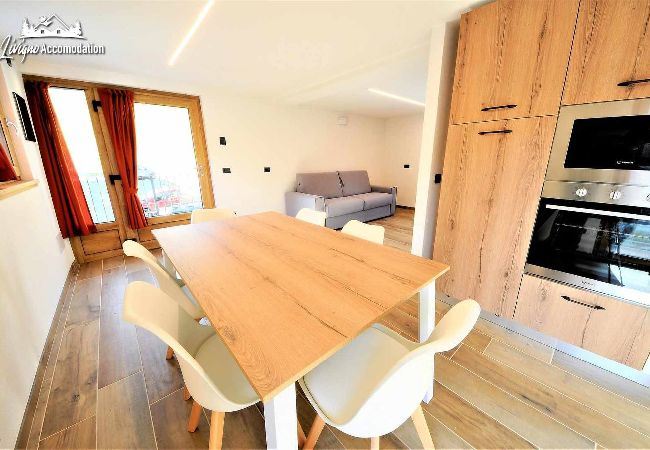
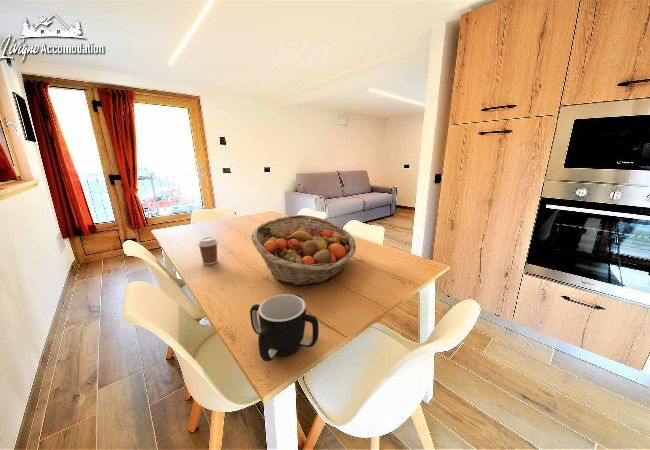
+ coffee cup [196,236,219,266]
+ mug [249,293,320,363]
+ fruit basket [250,214,357,286]
